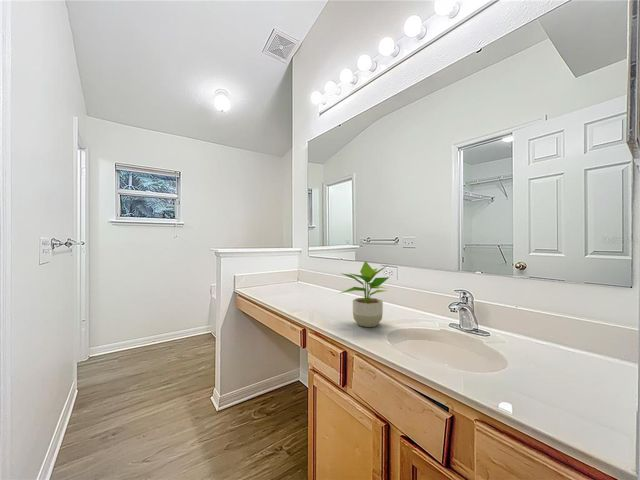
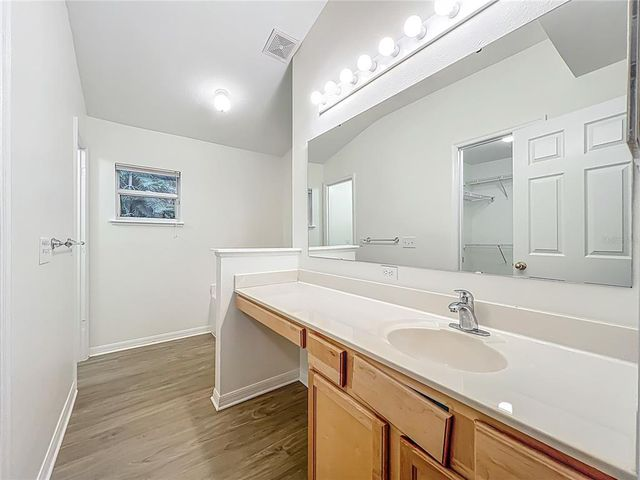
- potted plant [338,260,390,328]
